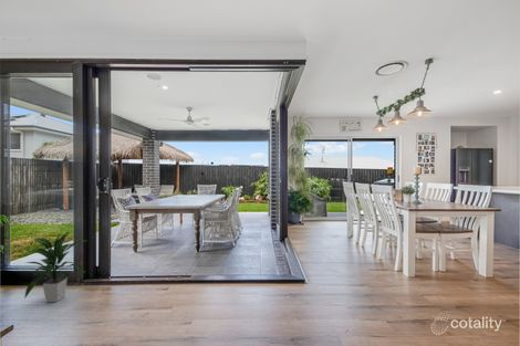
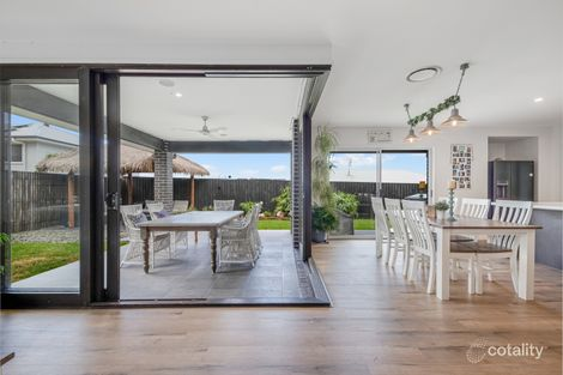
- indoor plant [23,231,89,303]
